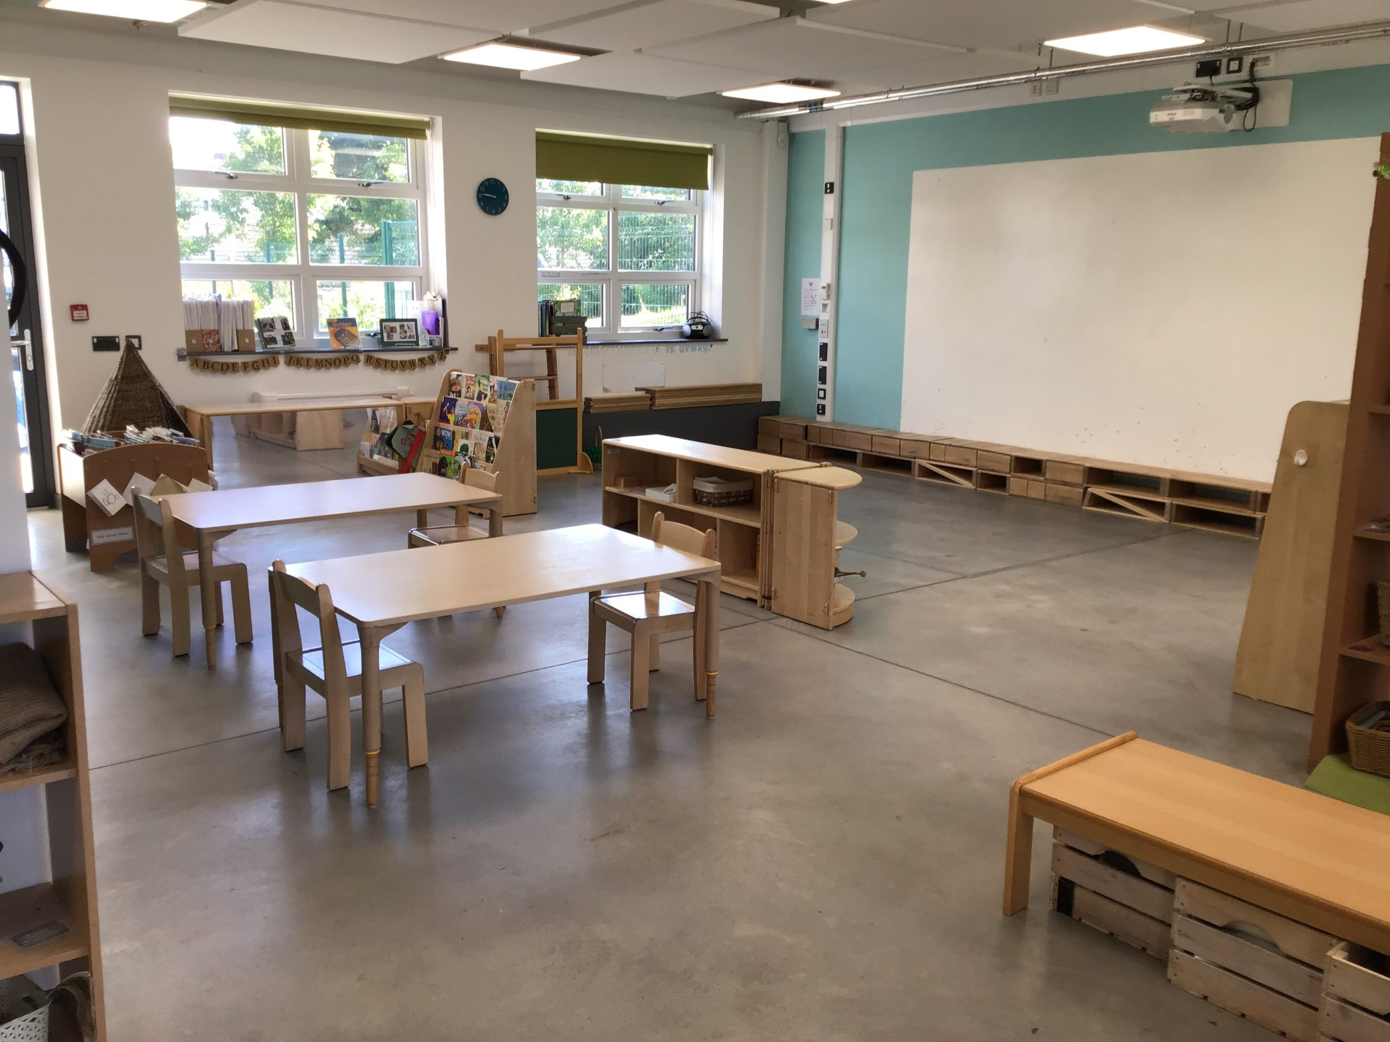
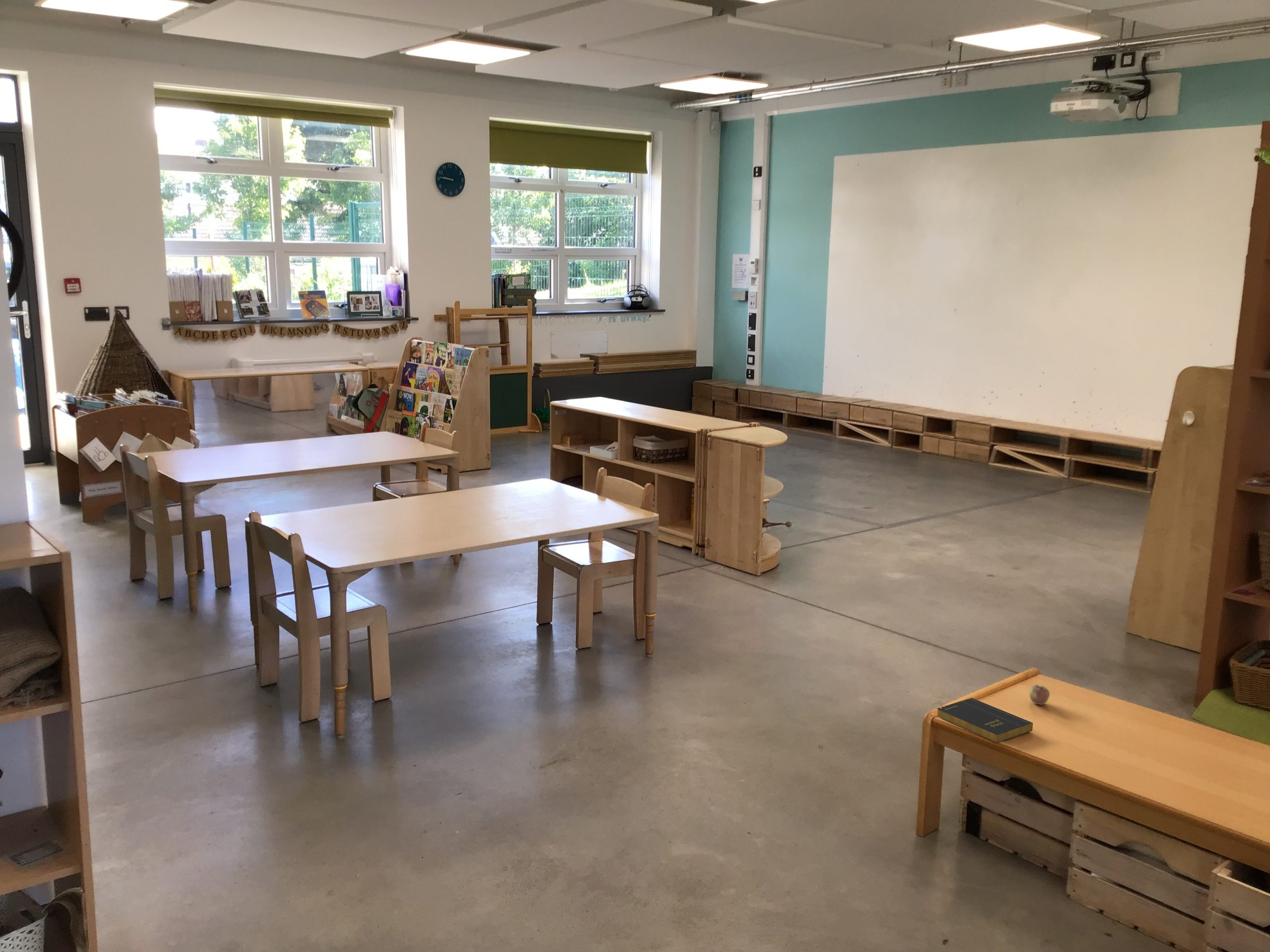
+ book [937,697,1033,744]
+ apple [1029,684,1050,706]
